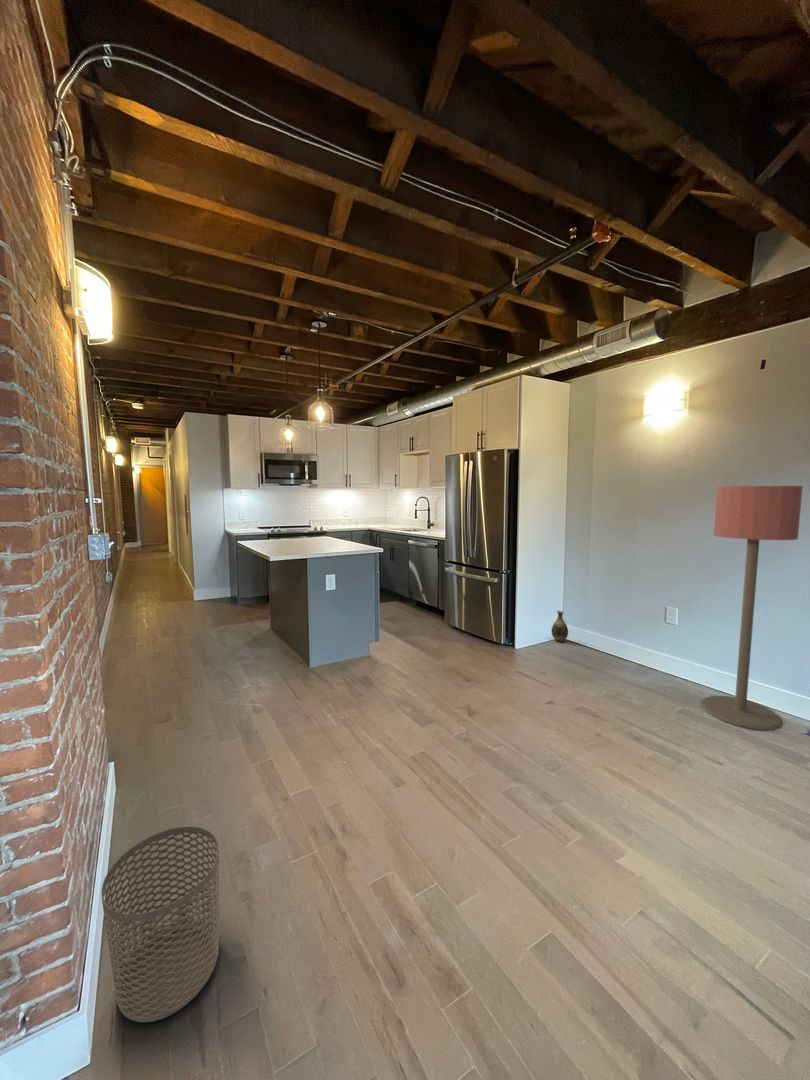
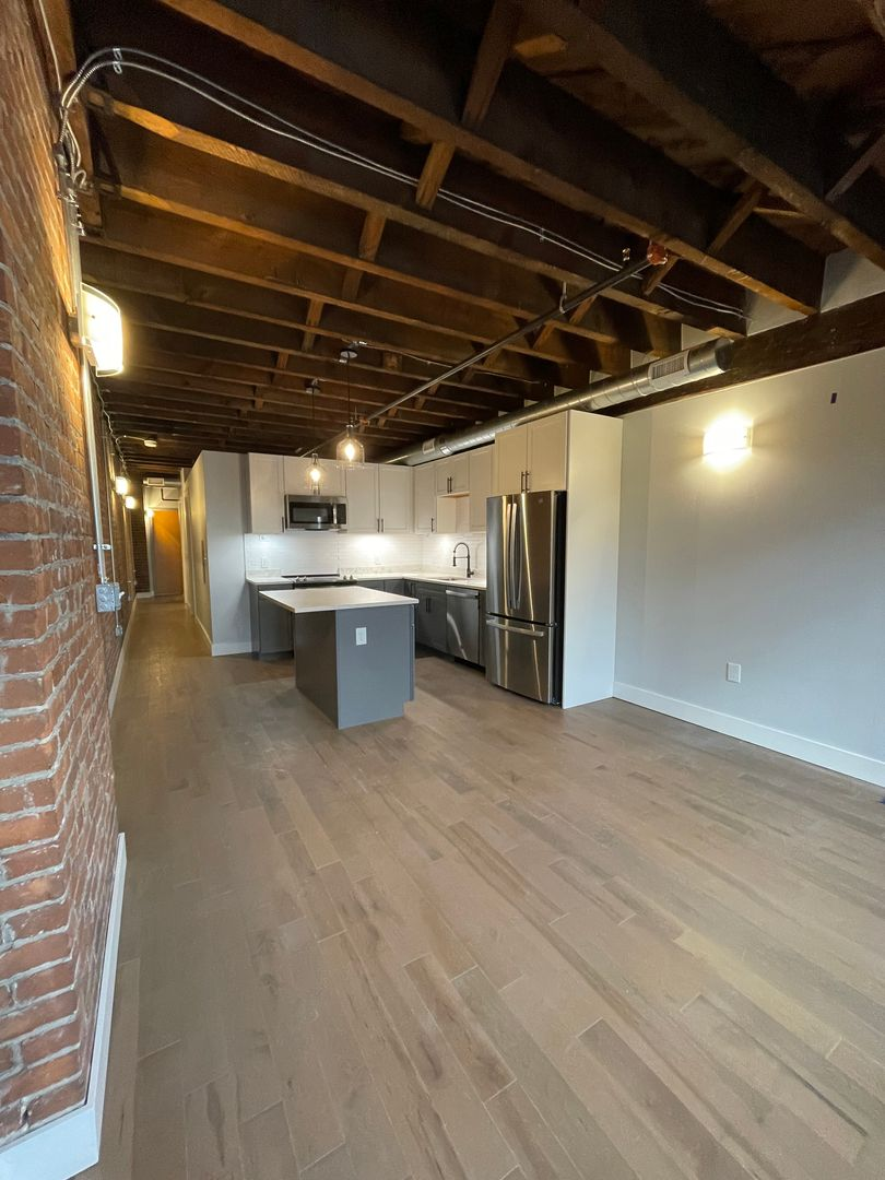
- vase [550,610,569,643]
- waste bin [100,825,220,1023]
- floor lamp [700,485,804,731]
